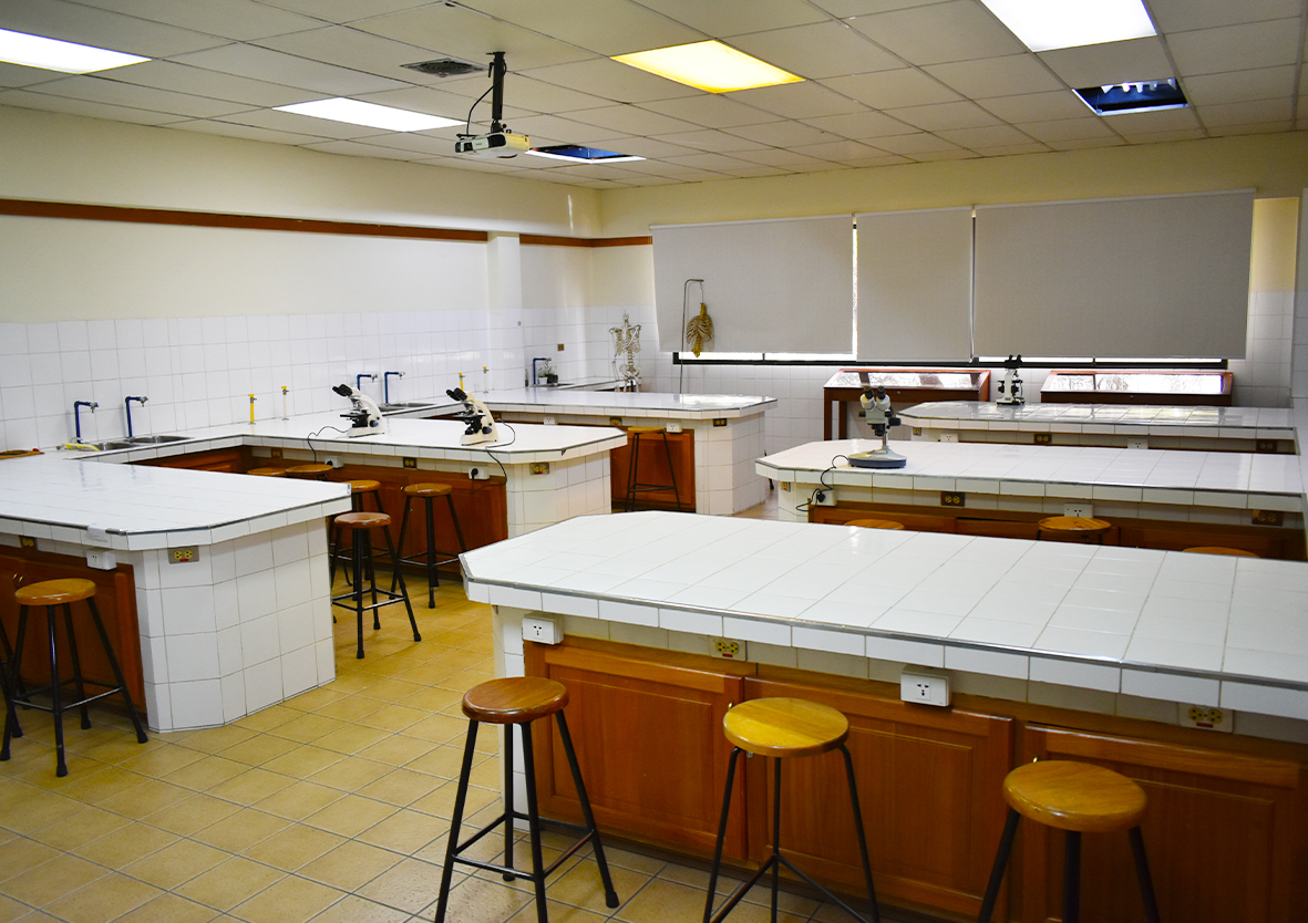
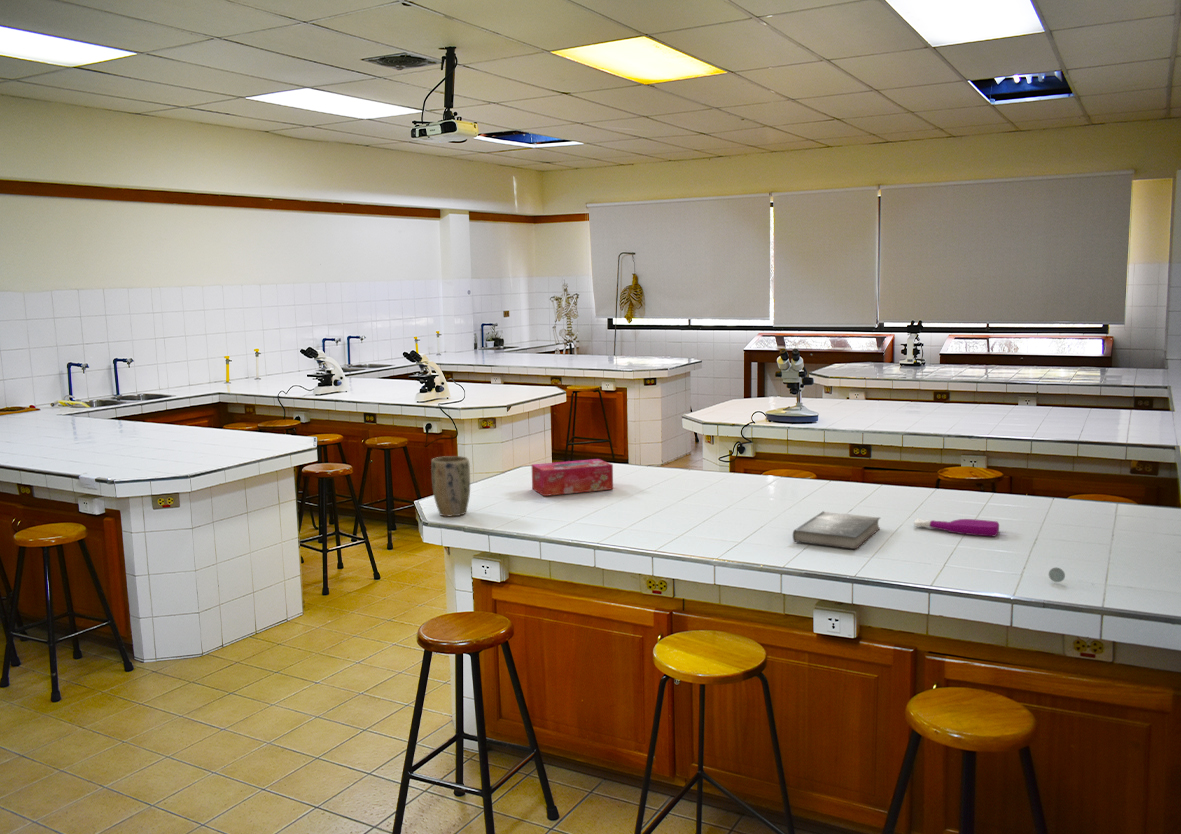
+ petri dish [1048,567,1095,586]
+ spray bottle [913,517,1000,537]
+ tissue box [531,458,614,497]
+ plant pot [430,455,471,517]
+ book [792,510,881,550]
